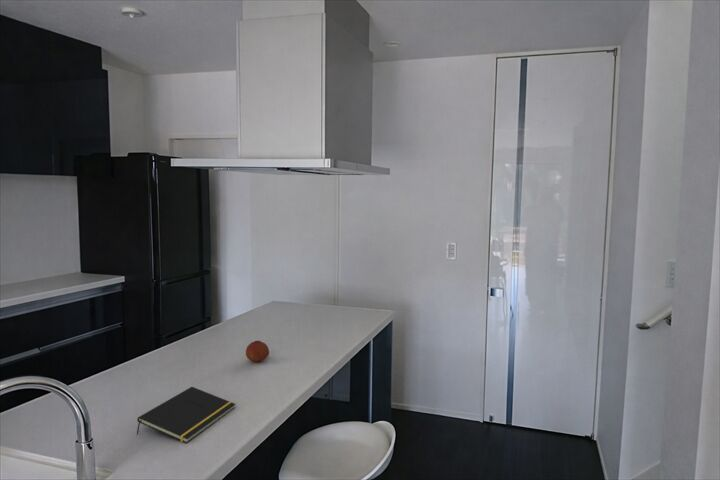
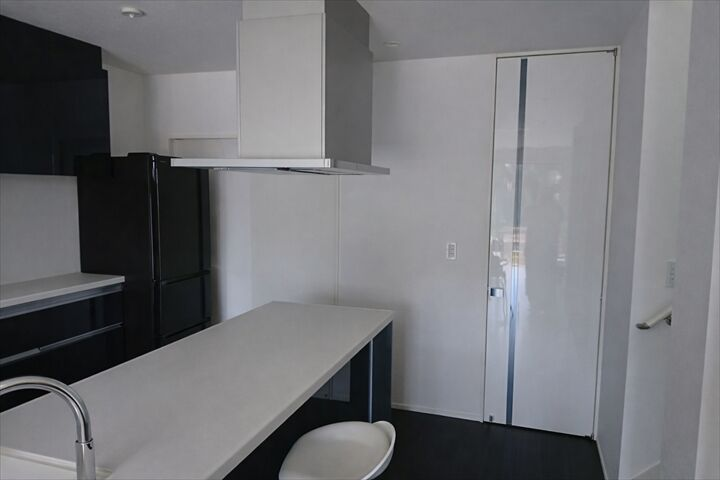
- fruit [245,340,270,363]
- notepad [136,386,236,444]
